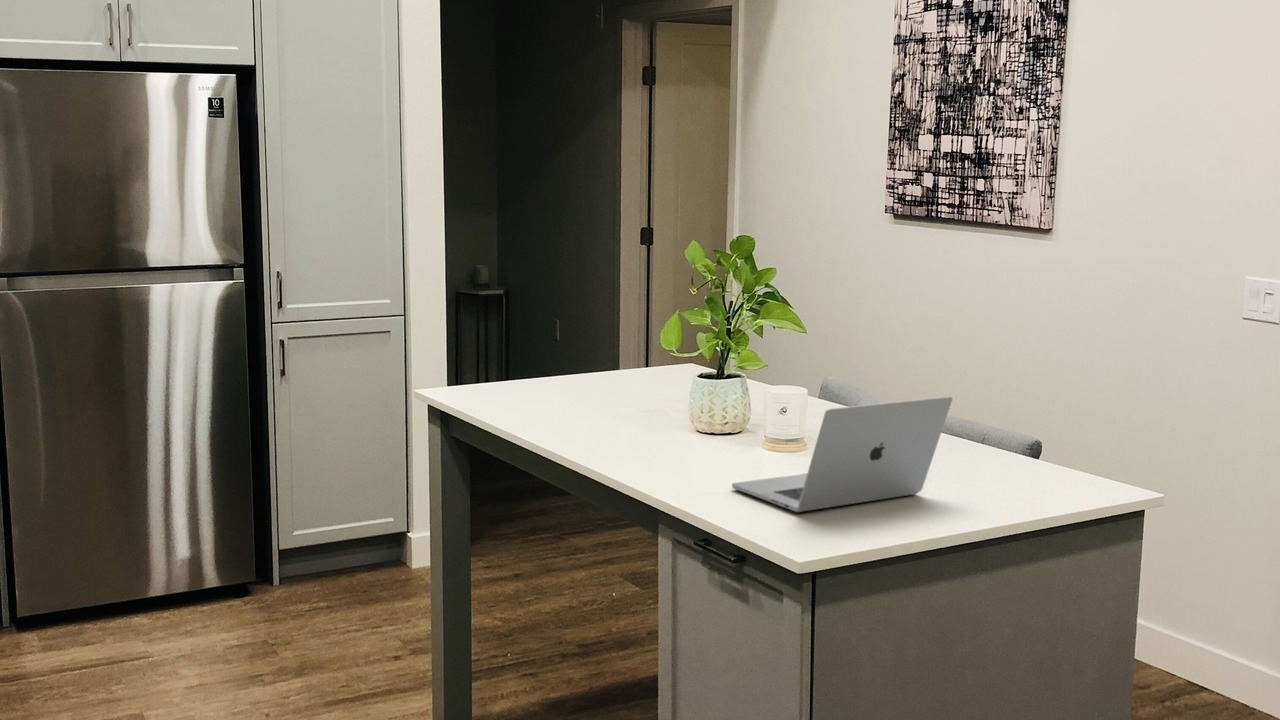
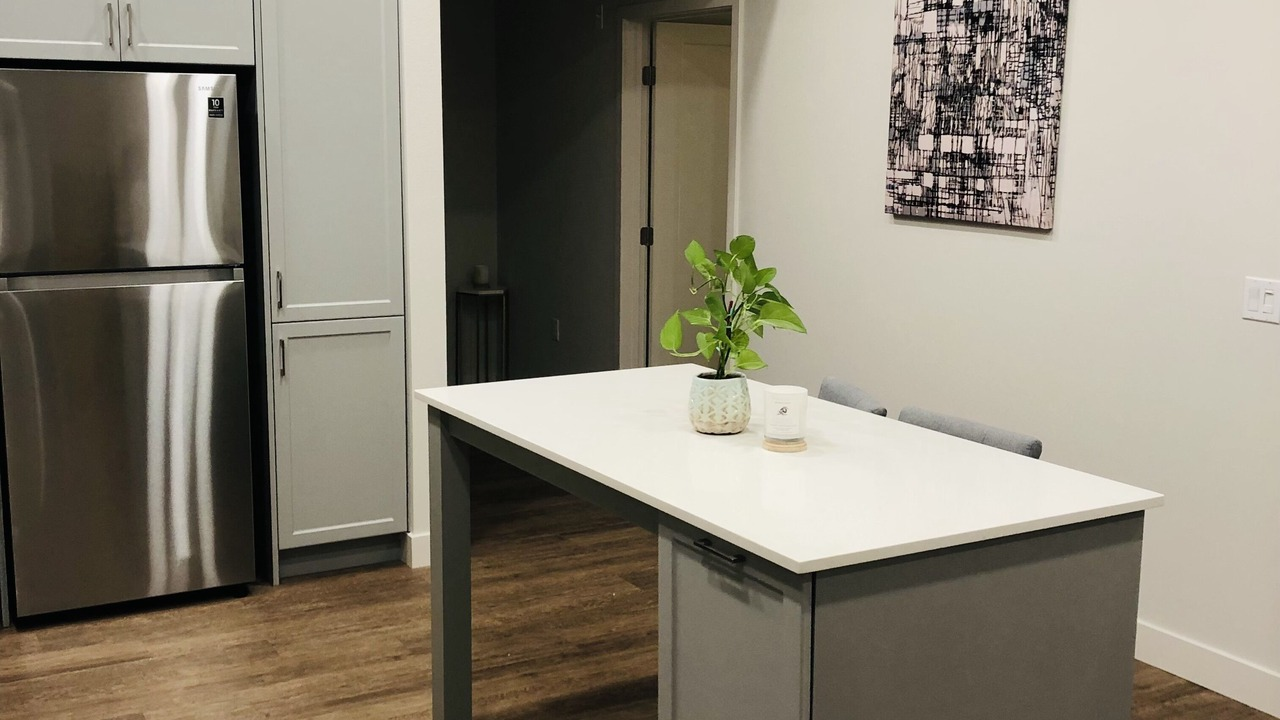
- laptop [731,396,953,513]
